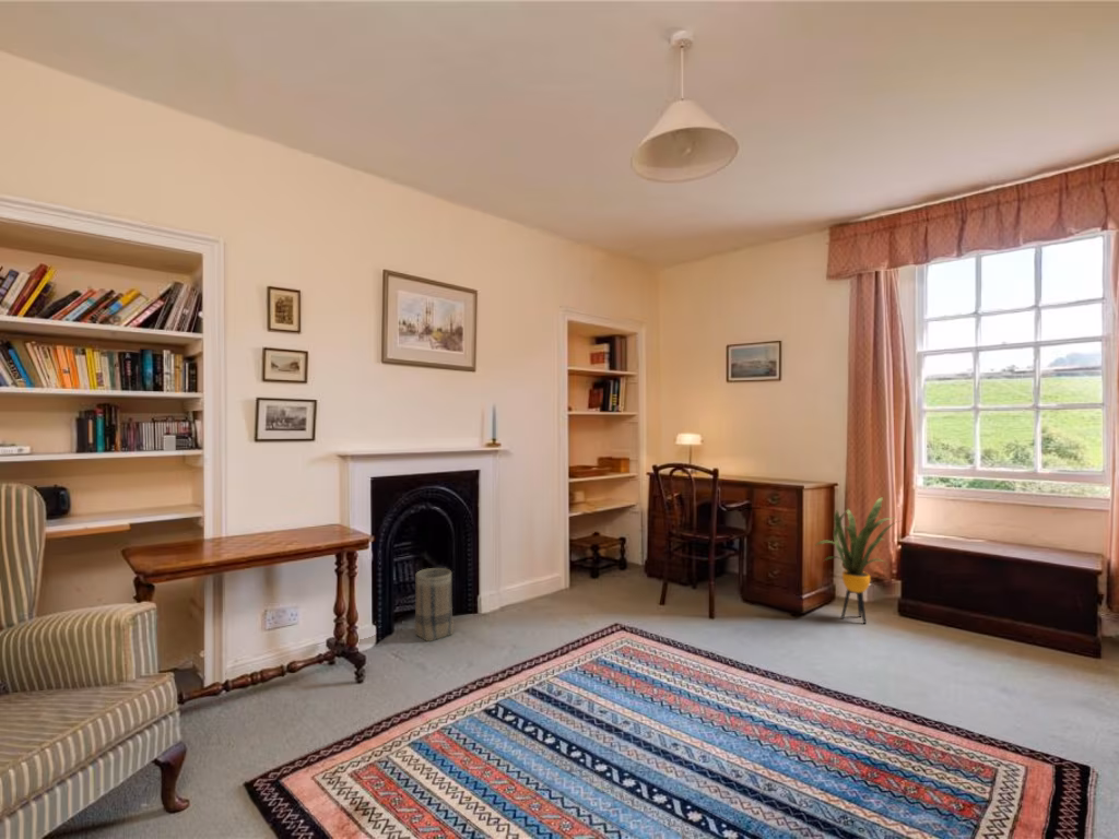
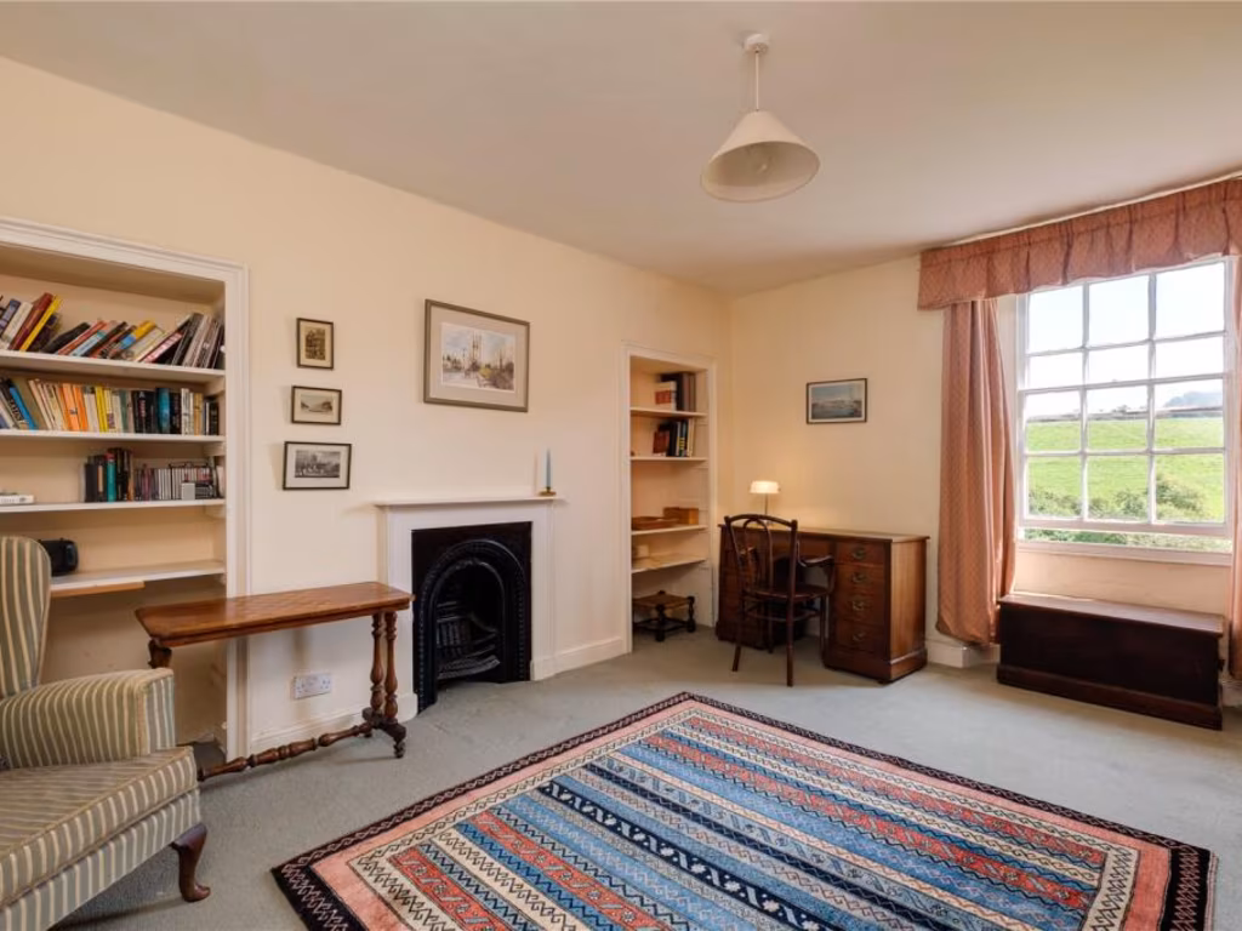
- basket [413,567,455,642]
- house plant [813,496,905,625]
